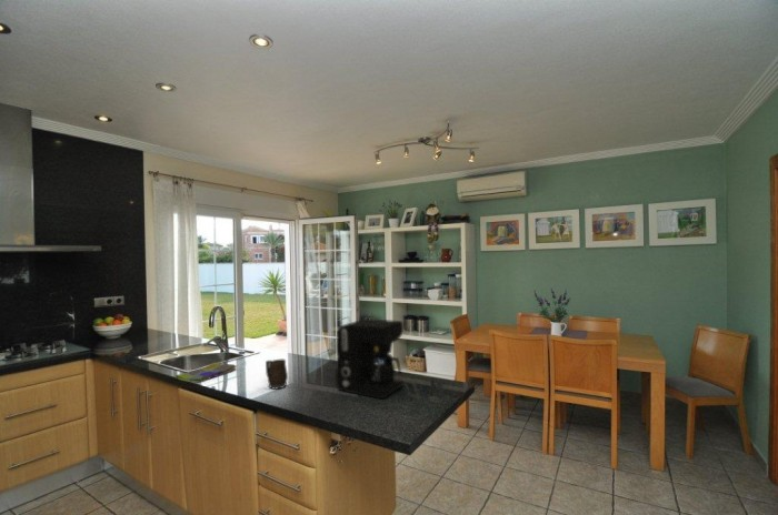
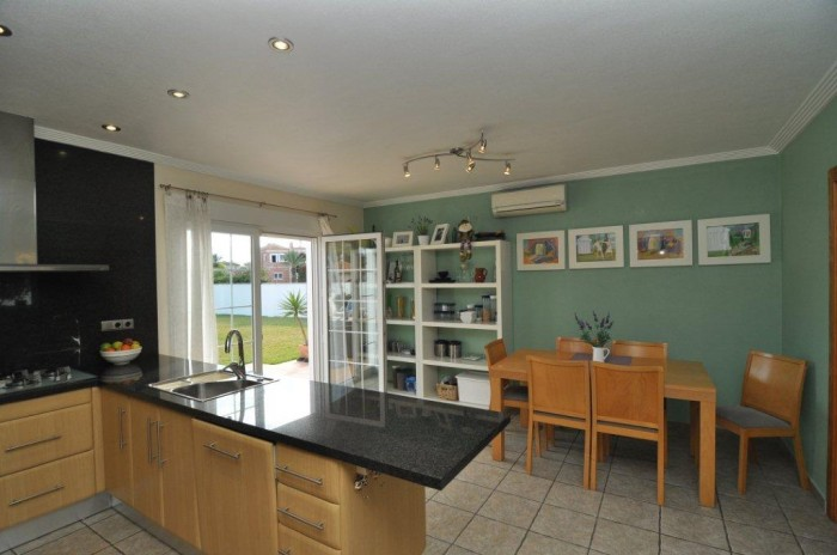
- mug [265,359,289,390]
- dish towel [174,362,238,384]
- coffee maker [335,317,405,400]
